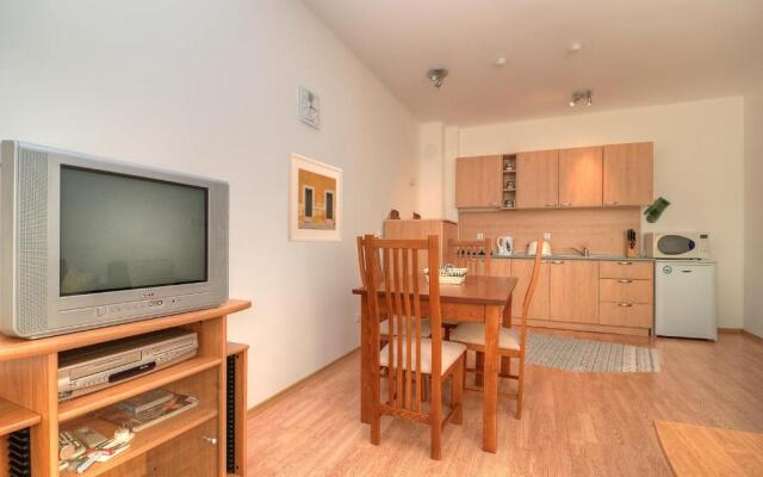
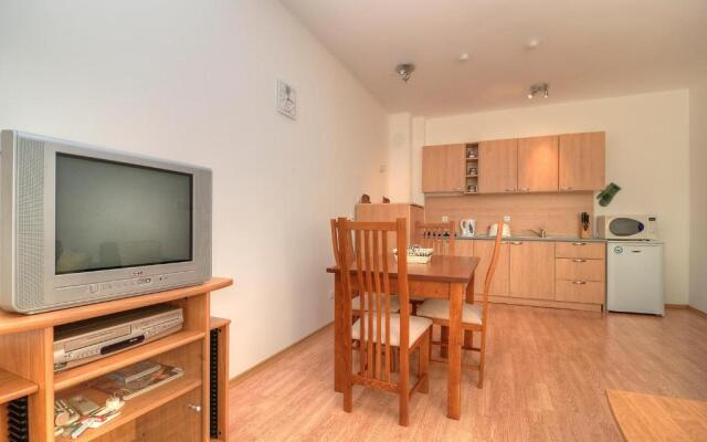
- rug [470,332,665,373]
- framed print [286,151,343,243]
